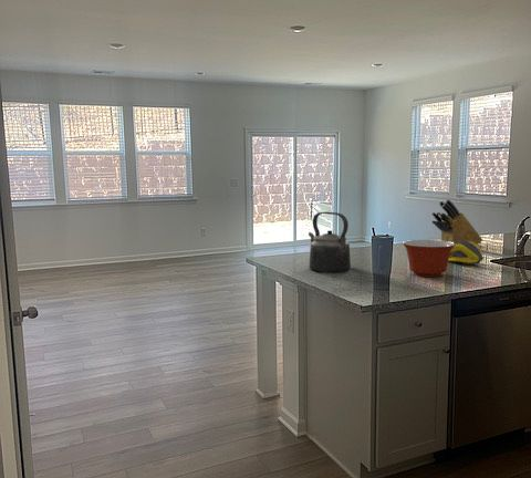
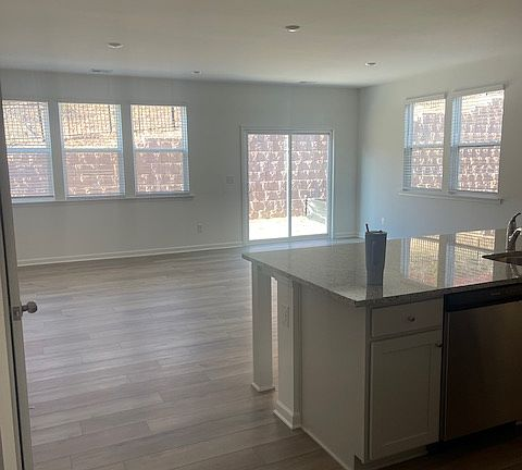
- mixing bowl [402,239,455,278]
- banana bunch [448,241,486,267]
- kettle [308,211,352,273]
- knife block [431,198,483,246]
